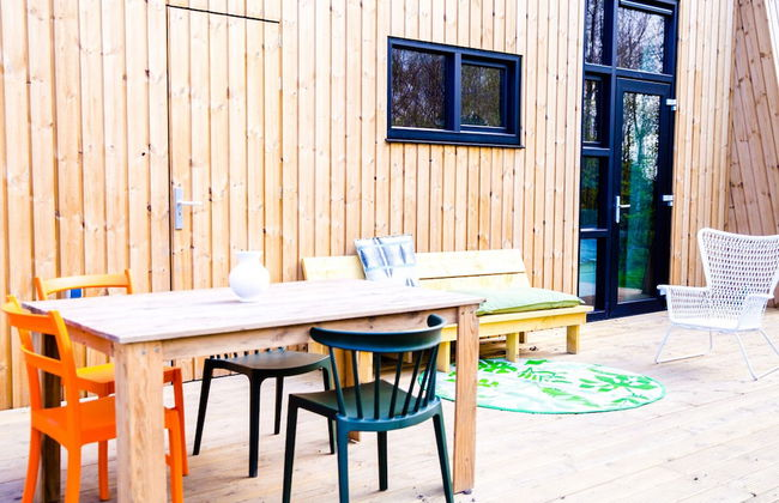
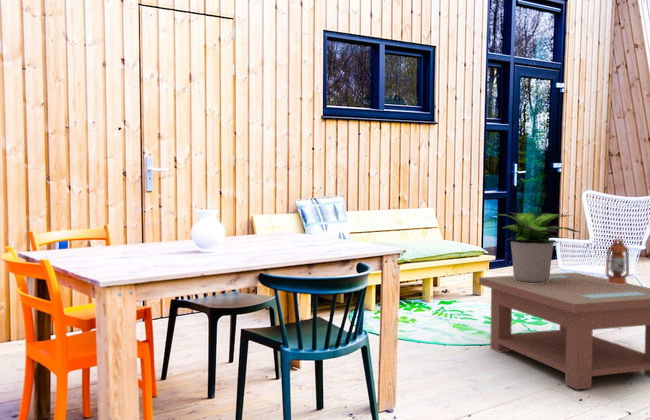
+ potted plant [496,211,580,283]
+ coffee table [478,271,650,390]
+ lantern [605,231,630,285]
